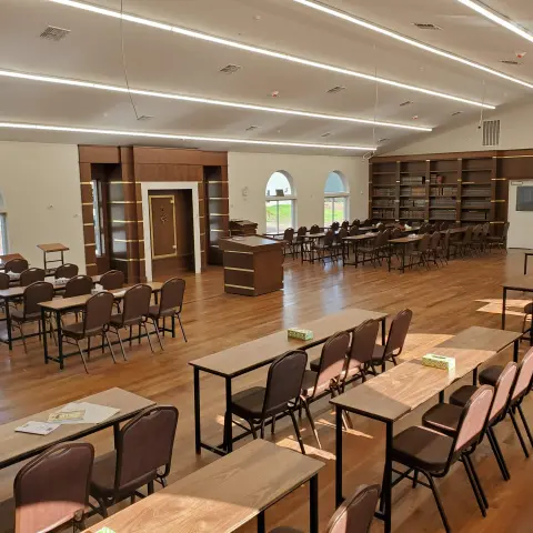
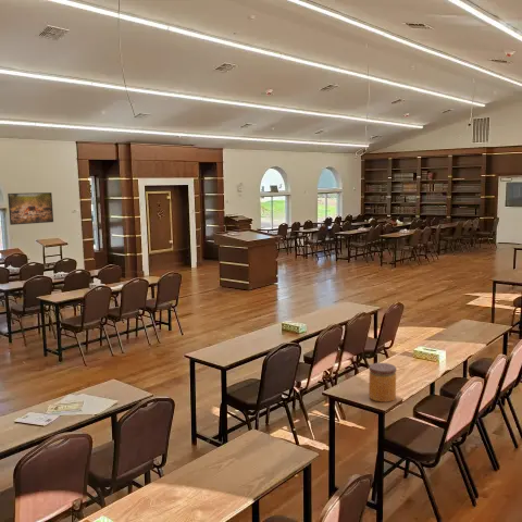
+ jar [368,362,397,403]
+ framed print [7,191,54,226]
